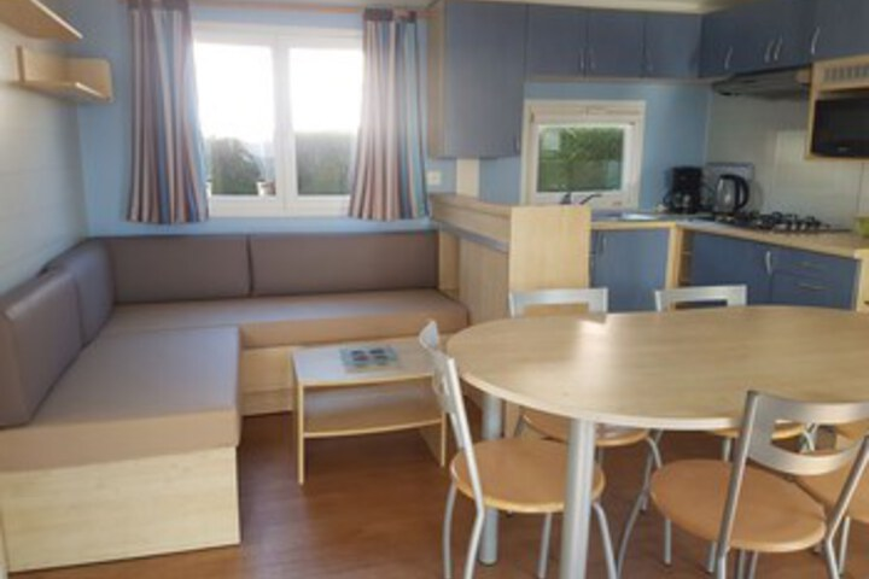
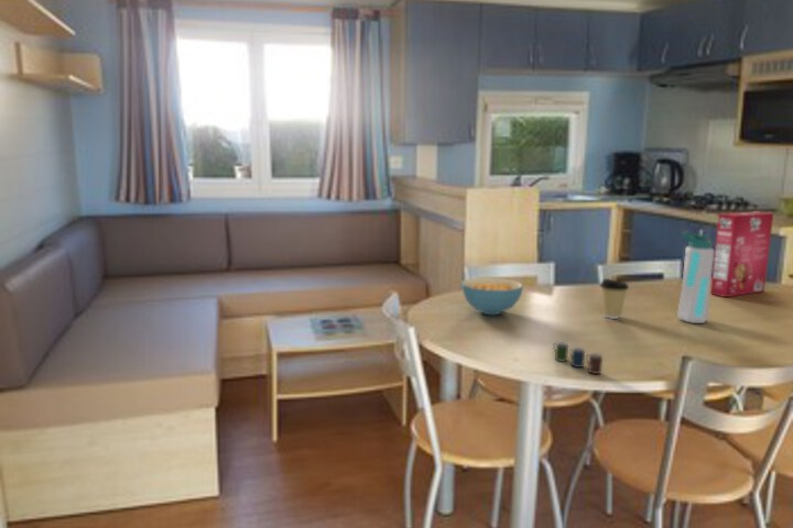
+ cup [552,341,604,375]
+ cereal box [709,210,774,298]
+ cereal bowl [460,276,524,316]
+ coffee cup [598,277,630,320]
+ water bottle [676,231,715,324]
